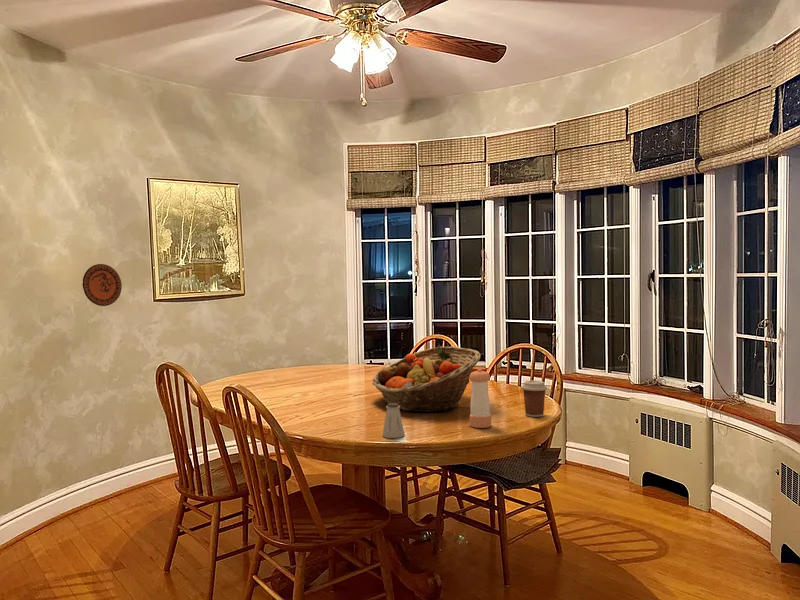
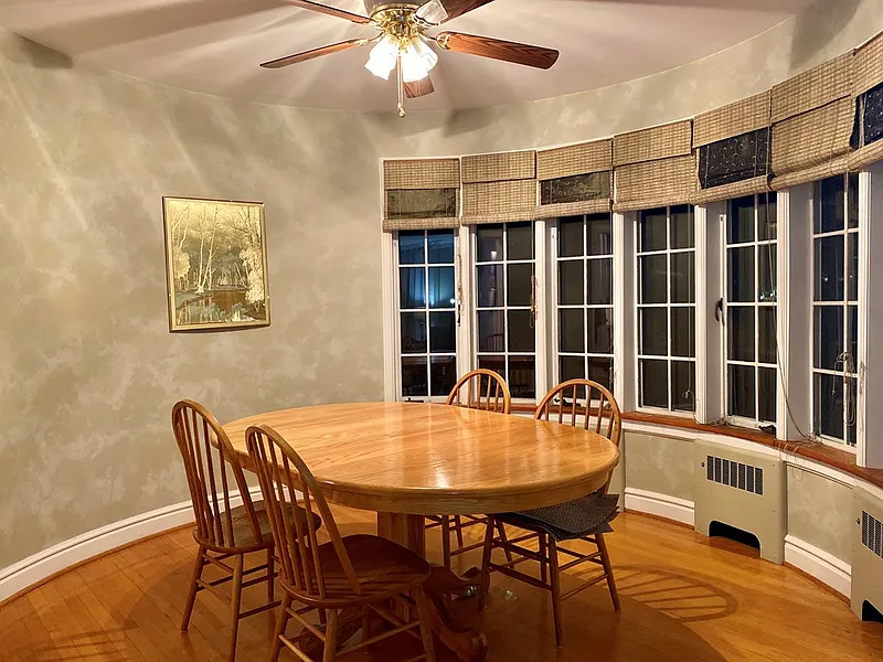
- coffee cup [520,380,548,418]
- fruit basket [371,346,481,413]
- saltshaker [381,403,406,439]
- decorative plate [82,263,123,307]
- pepper shaker [469,368,492,429]
